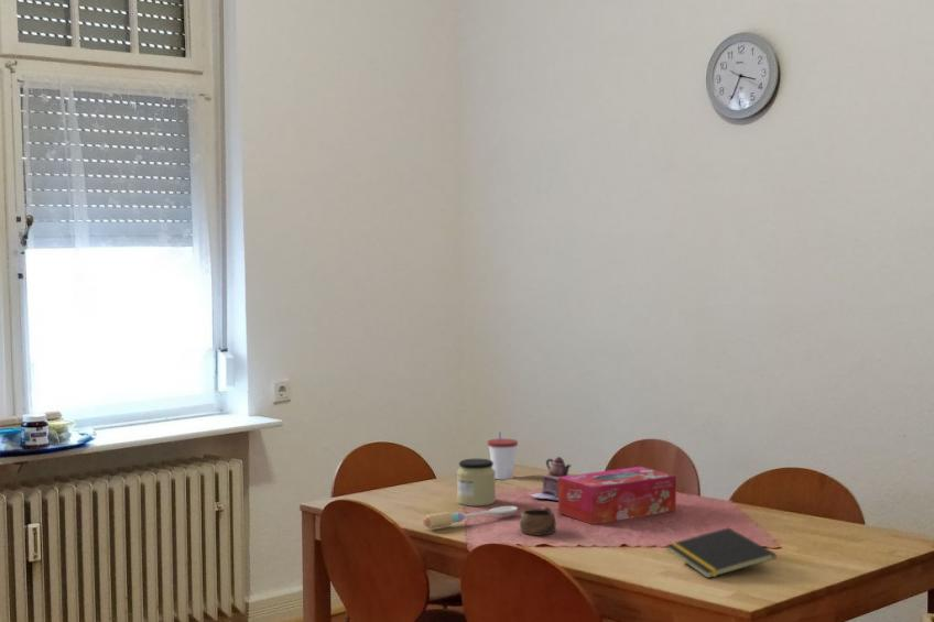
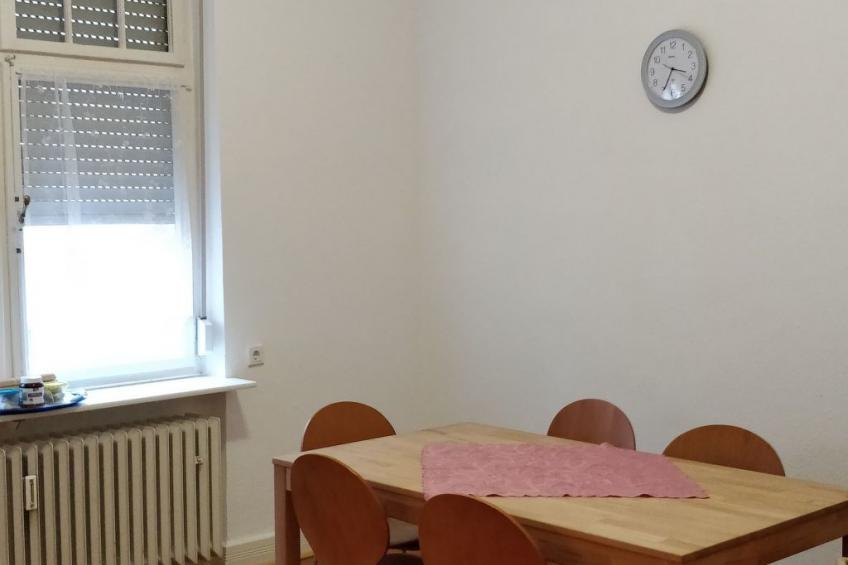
- spoon [422,505,519,530]
- notepad [665,526,776,579]
- teapot [530,456,572,501]
- jar [456,458,497,508]
- cup [487,430,519,481]
- cup [519,505,556,536]
- tissue box [557,466,677,525]
